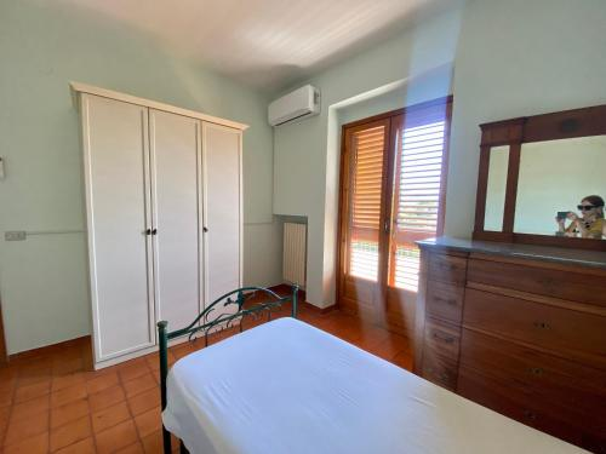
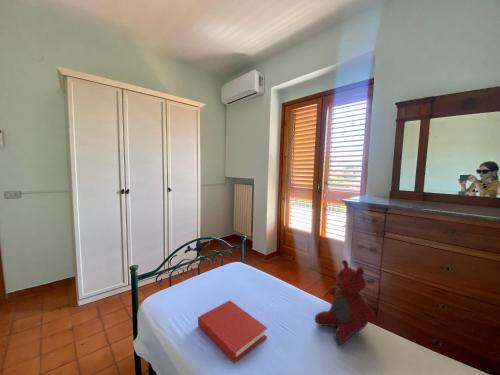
+ book [197,299,268,364]
+ teddy bear [314,259,378,345]
